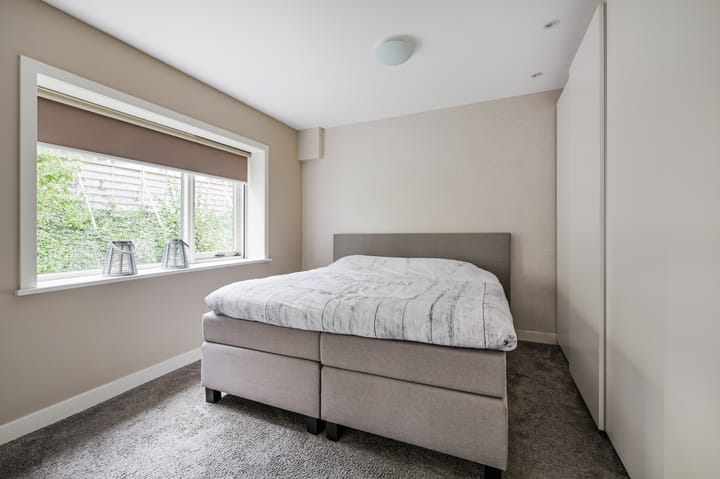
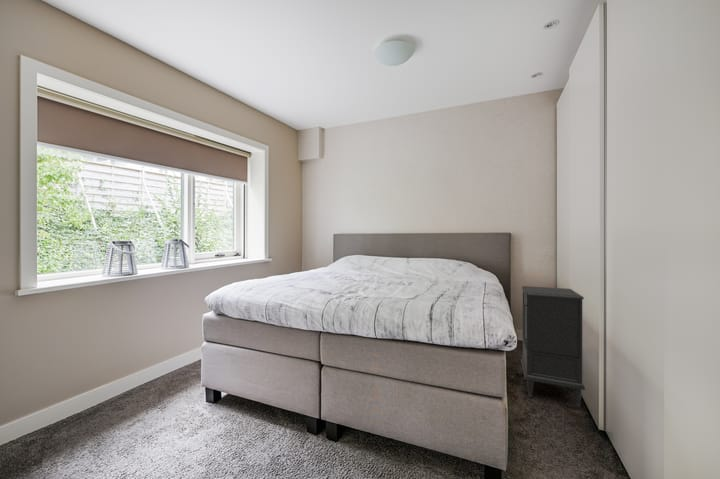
+ nightstand [520,285,586,409]
